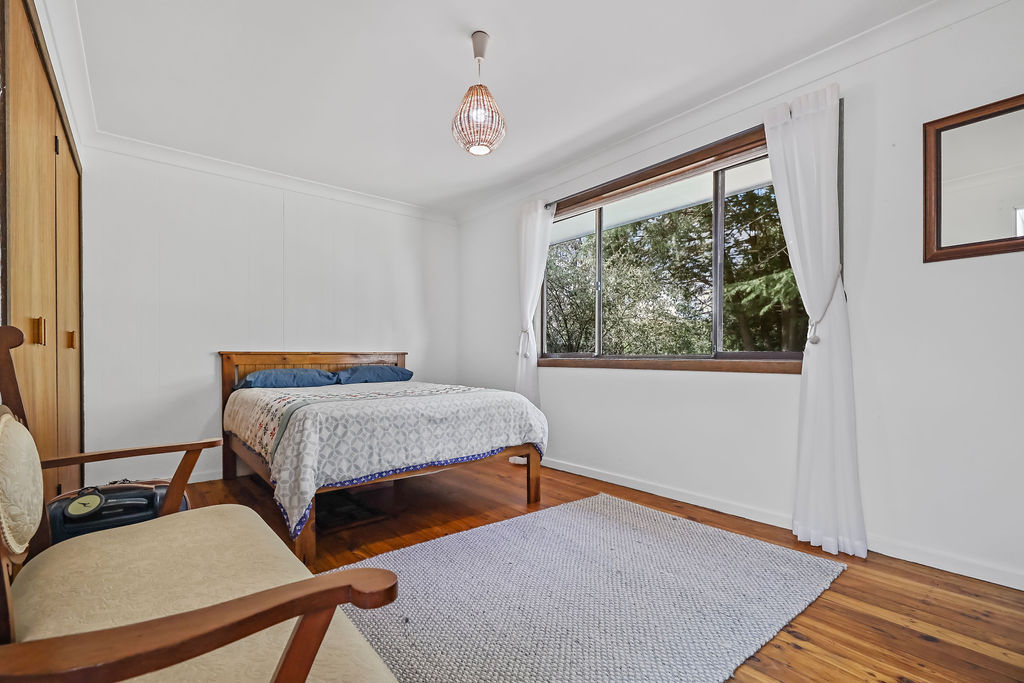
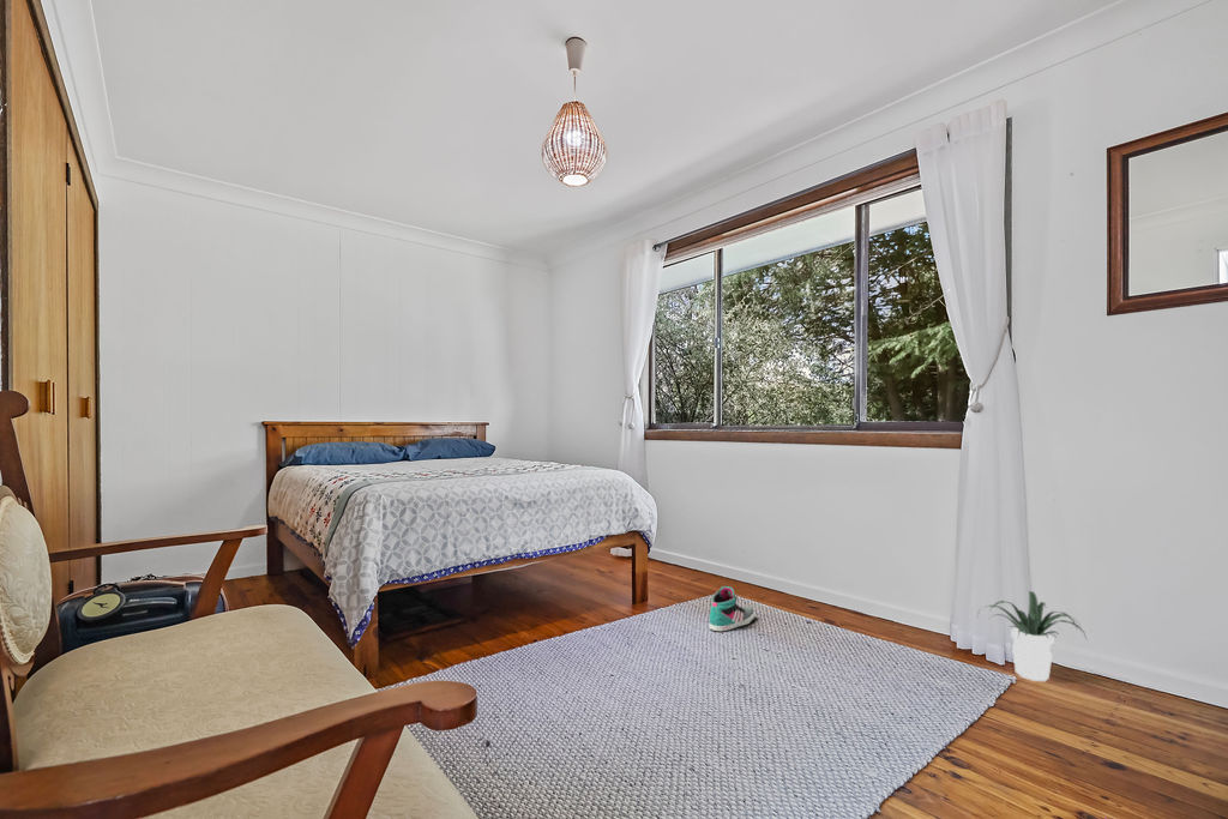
+ potted plant [976,590,1088,682]
+ sneaker [708,585,756,633]
